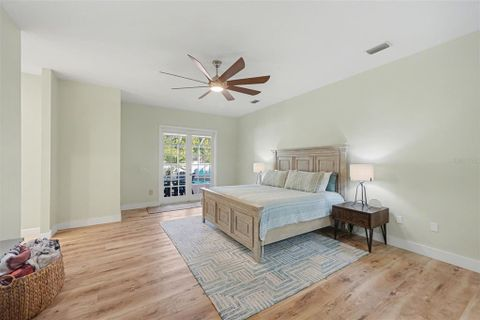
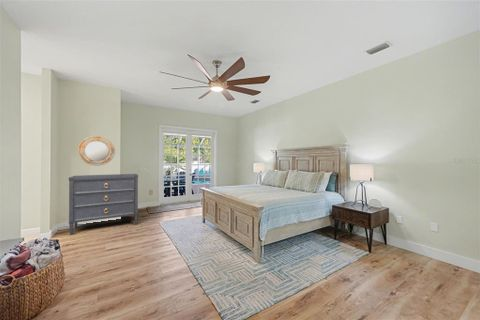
+ dresser [68,173,139,236]
+ home mirror [77,135,116,167]
